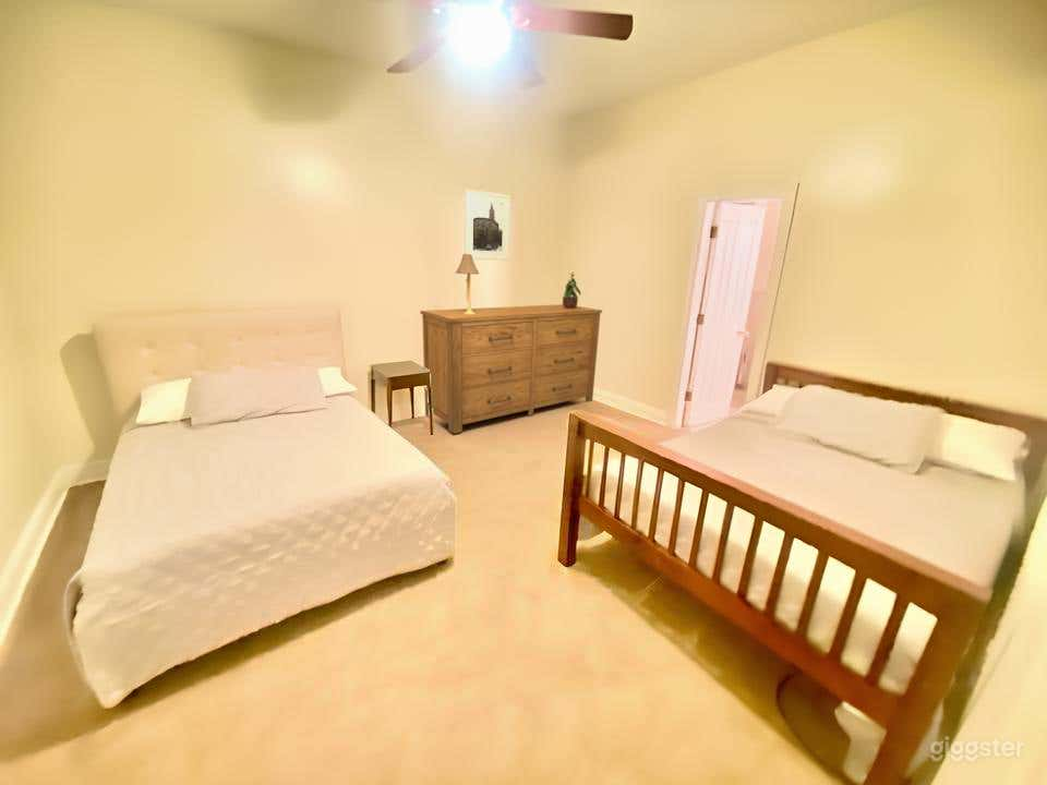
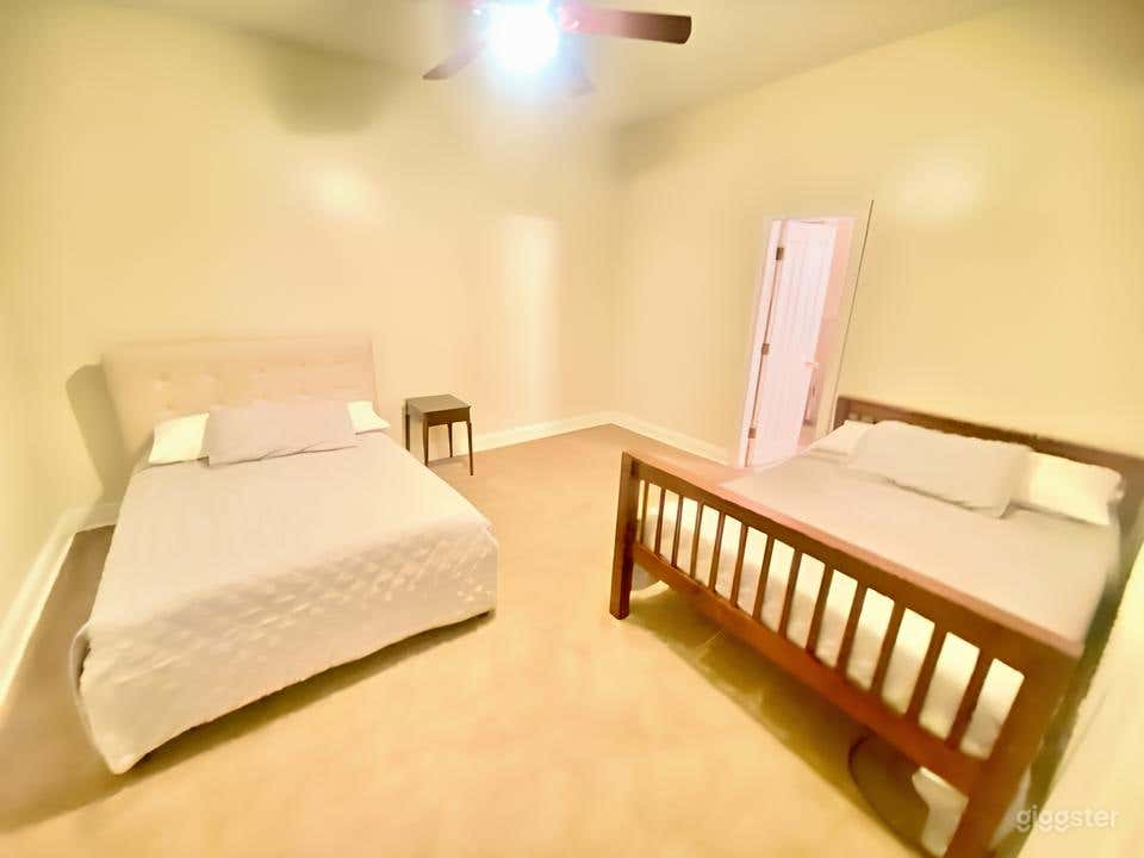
- potted plant [562,273,582,309]
- table lamp [455,252,480,314]
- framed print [464,189,512,262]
- dresser [419,303,603,435]
